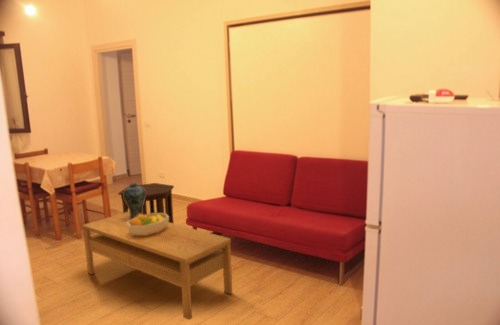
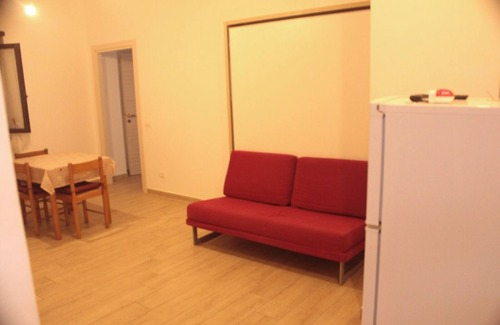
- coffee table [81,211,233,321]
- vase [123,182,146,220]
- side table [117,182,175,224]
- fruit bowl [127,212,169,236]
